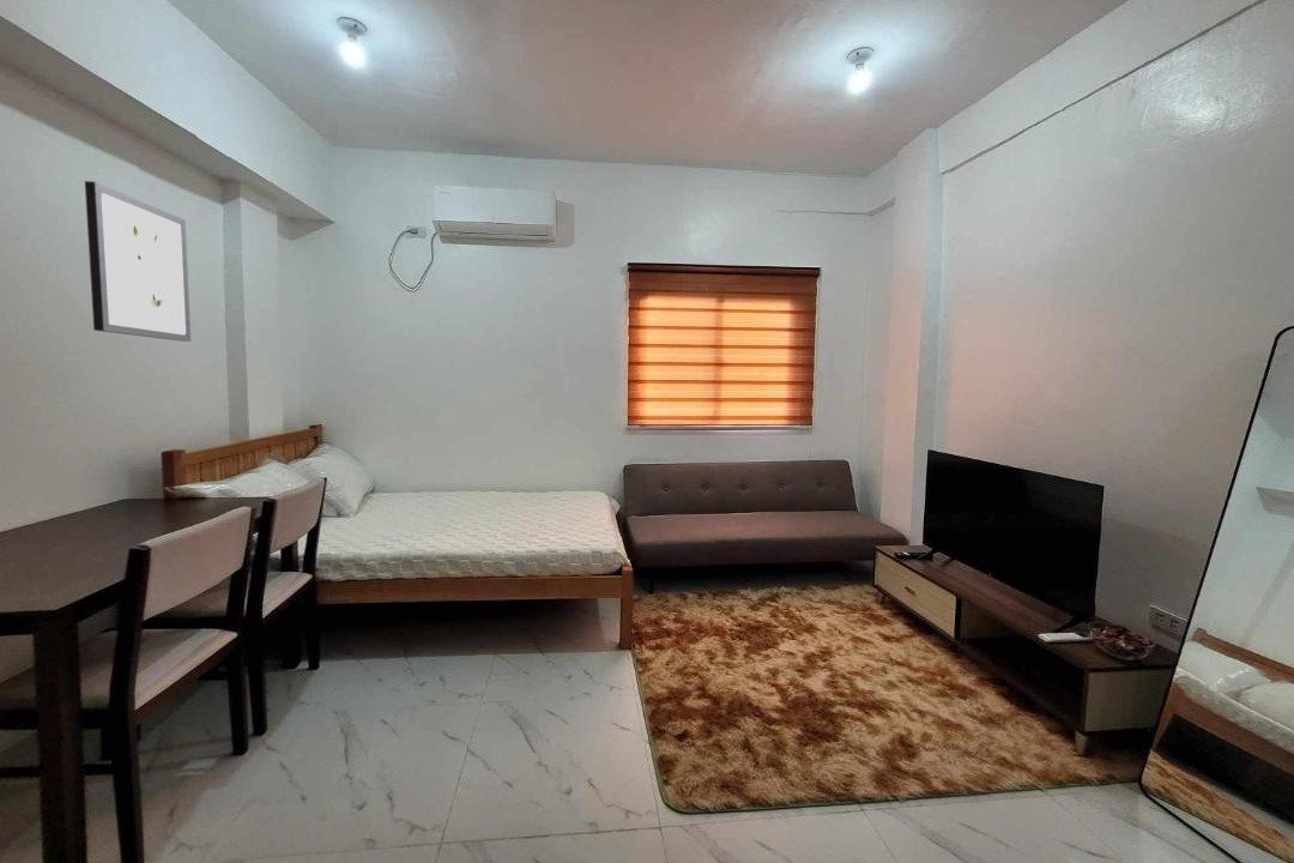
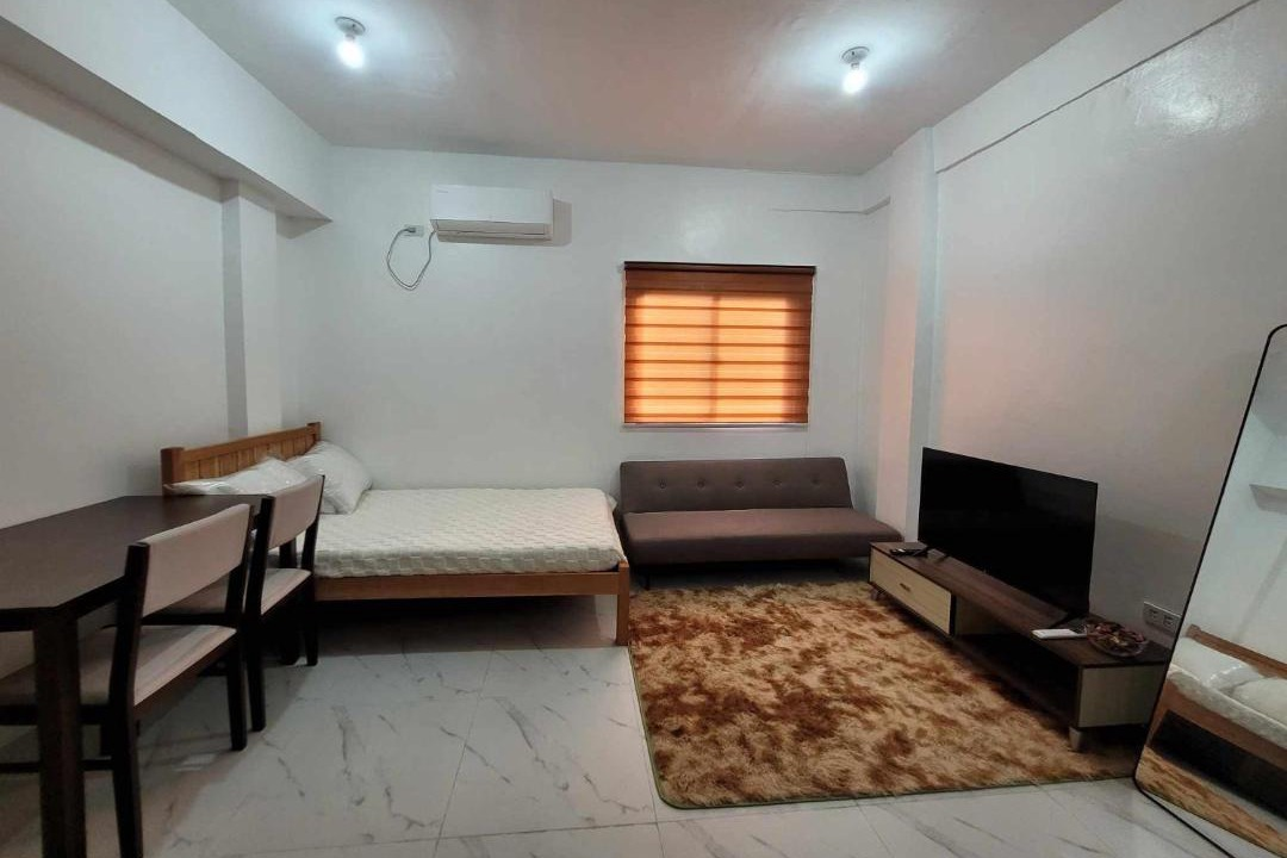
- wall art [84,180,192,343]
